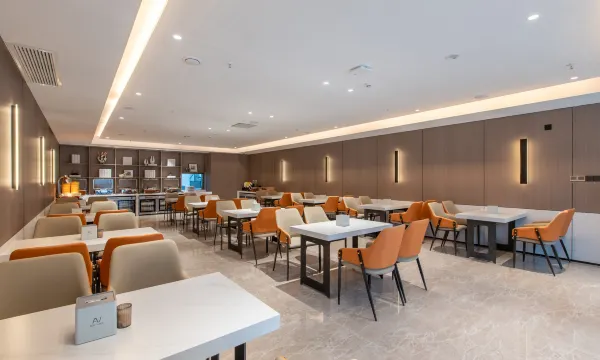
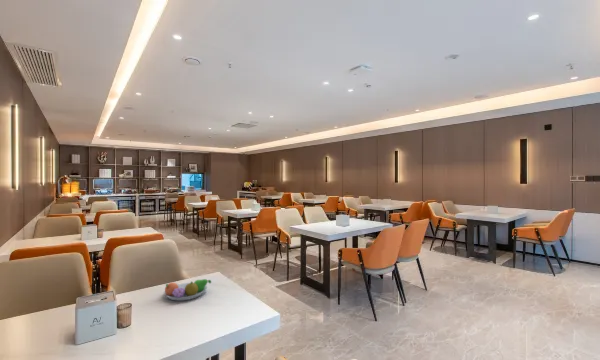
+ fruit bowl [163,278,212,302]
